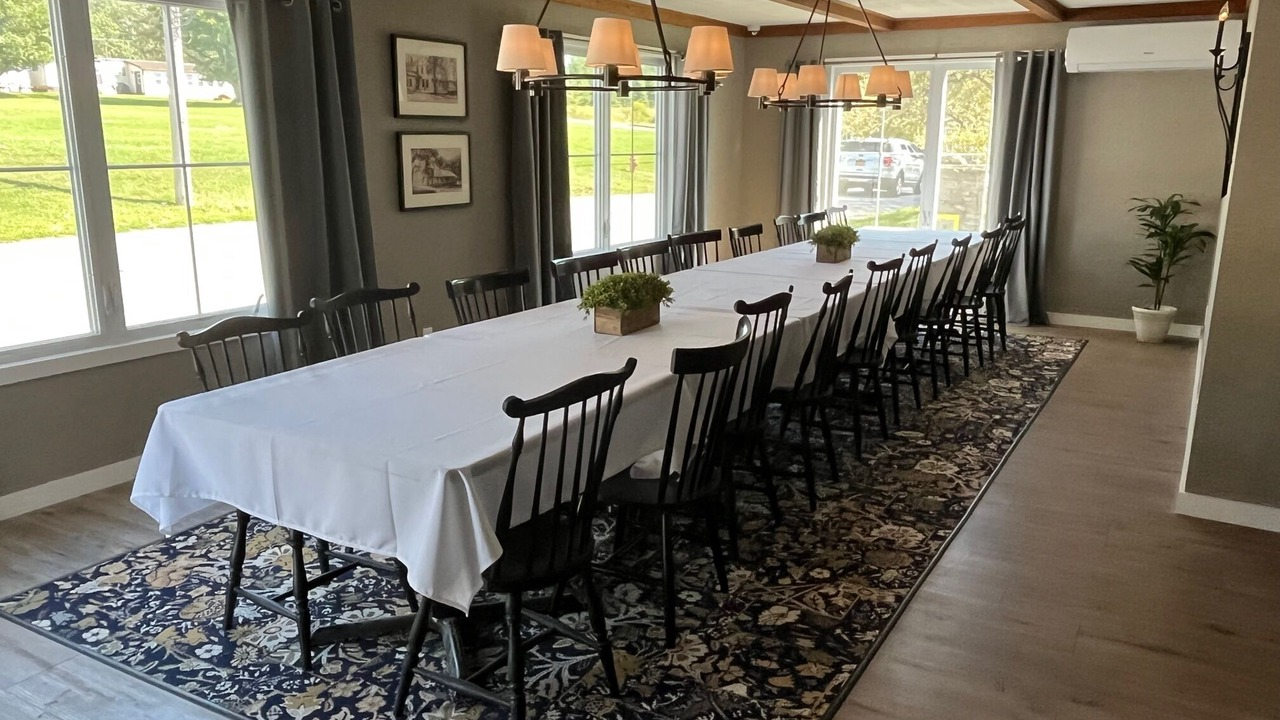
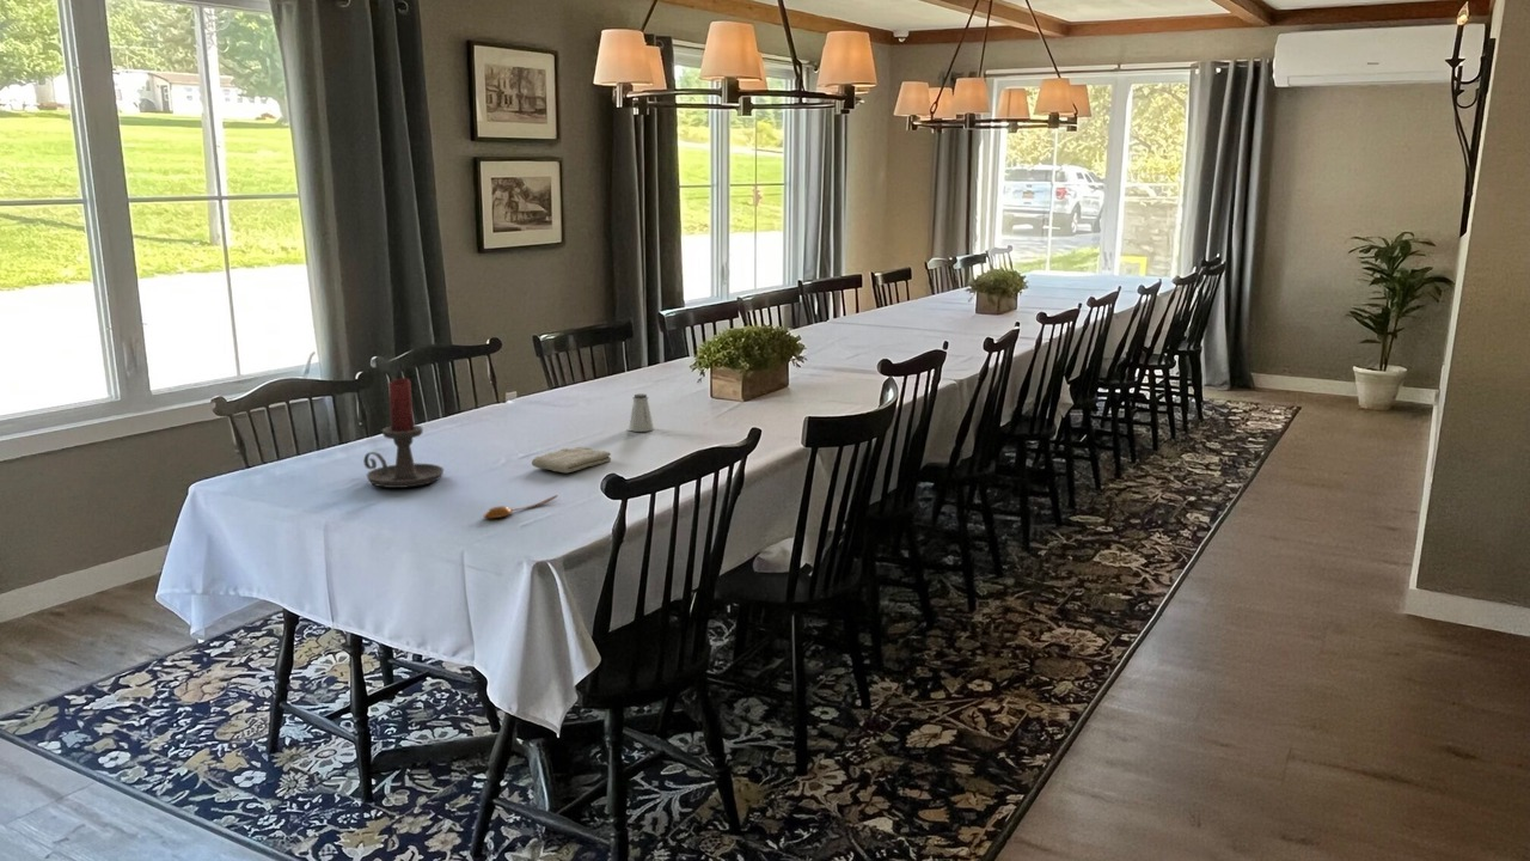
+ washcloth [531,446,612,474]
+ spoon [483,494,559,519]
+ candle holder [362,377,445,489]
+ saltshaker [628,392,655,433]
